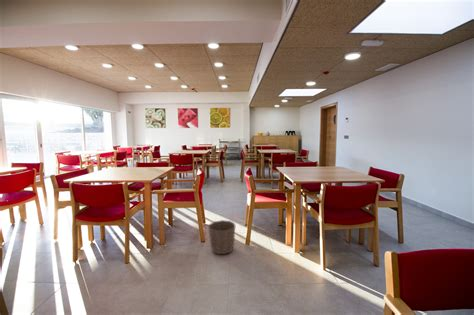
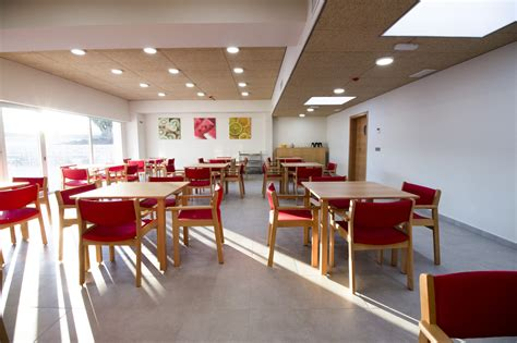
- waste basket [207,219,236,255]
